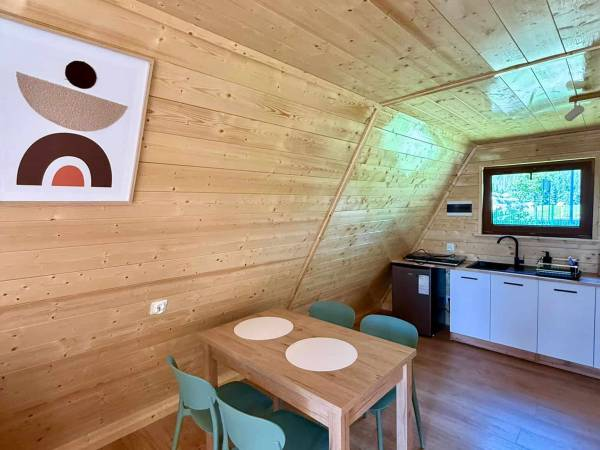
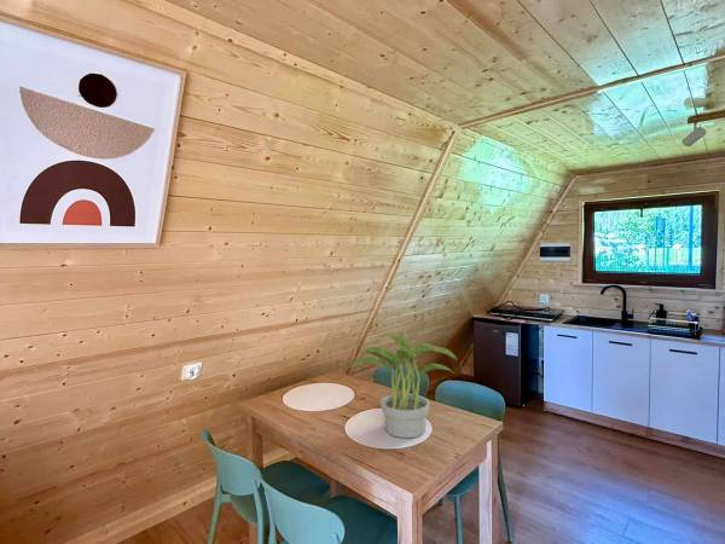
+ potted plant [347,334,458,439]
